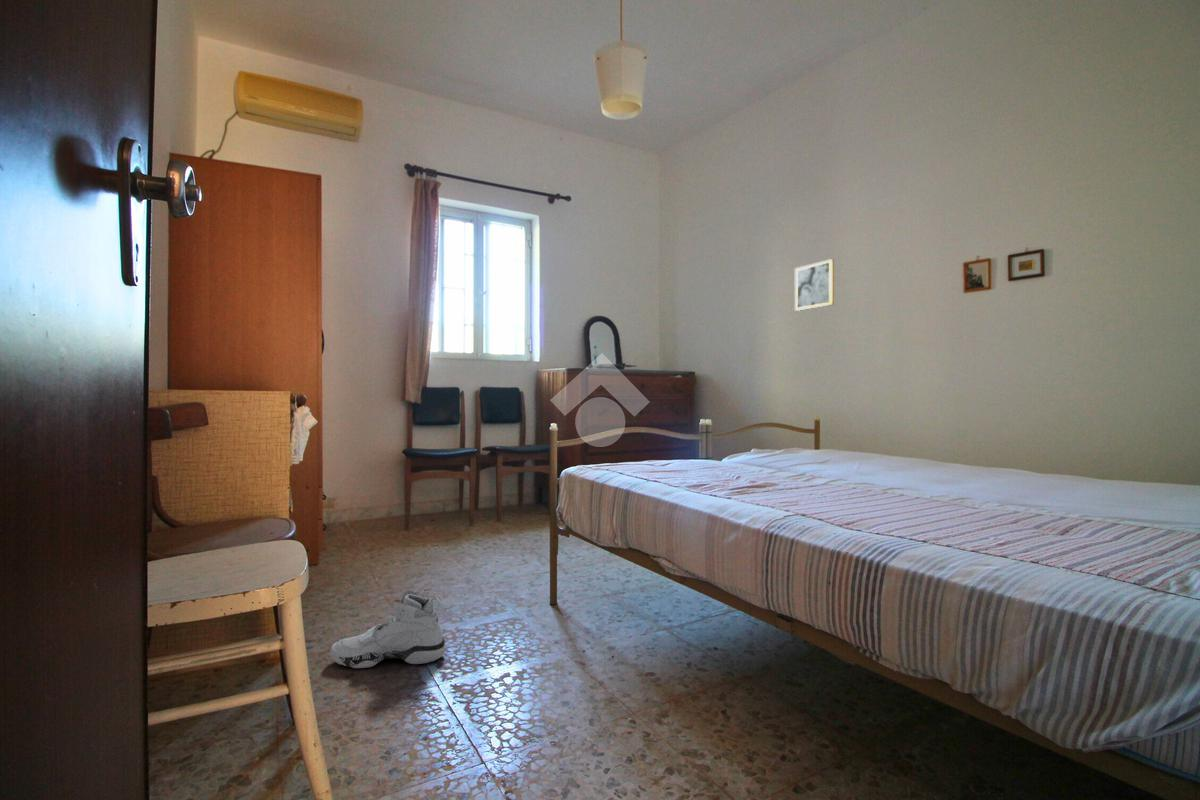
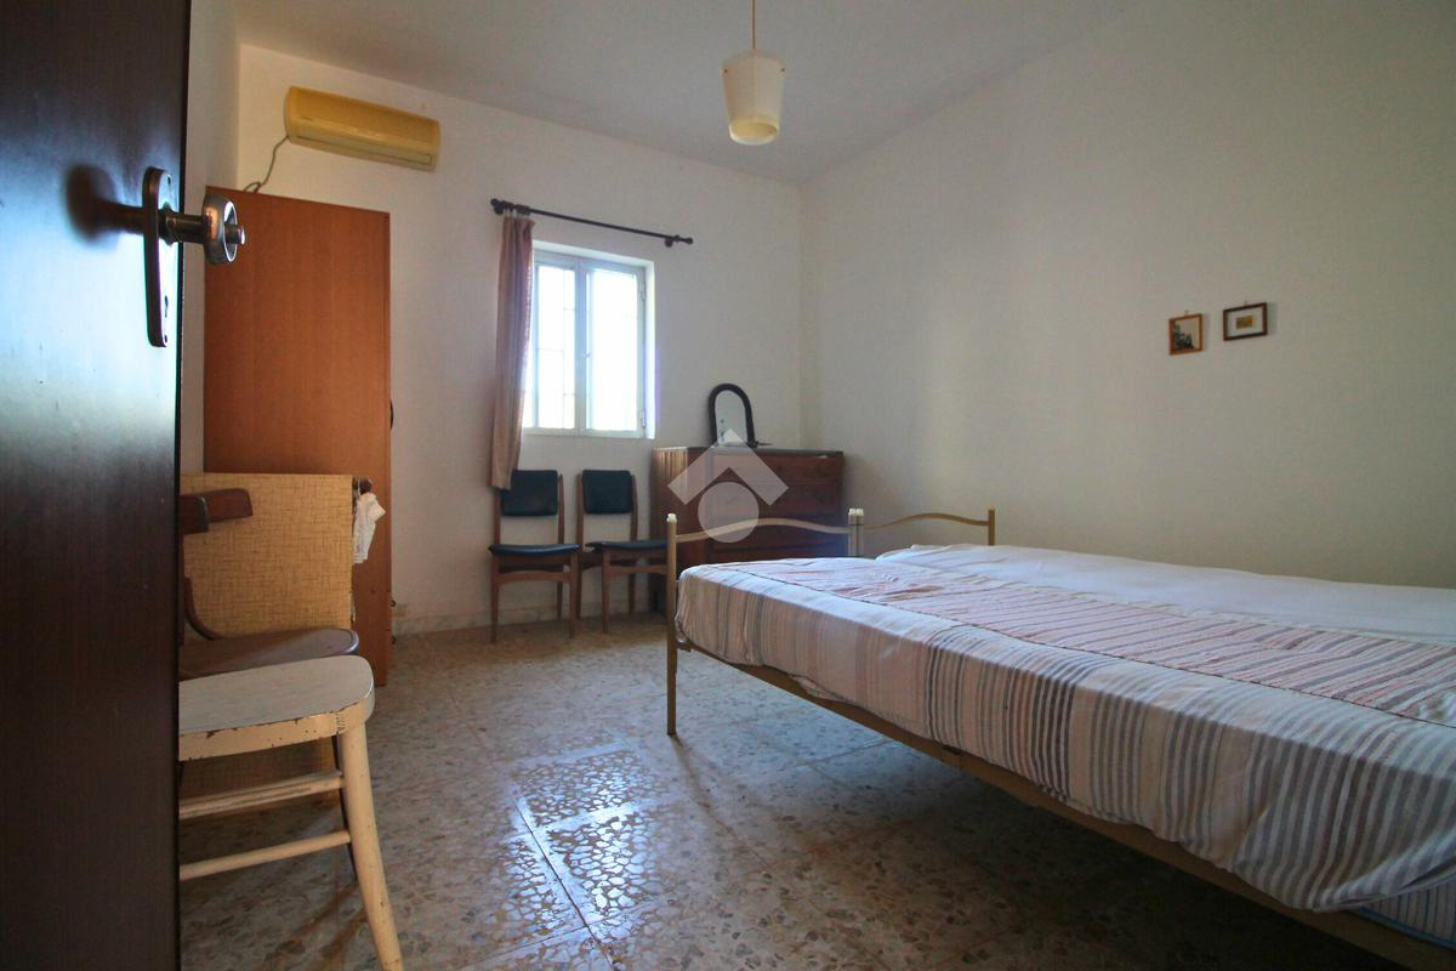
- wall art [794,258,835,312]
- sneaker [329,590,447,669]
